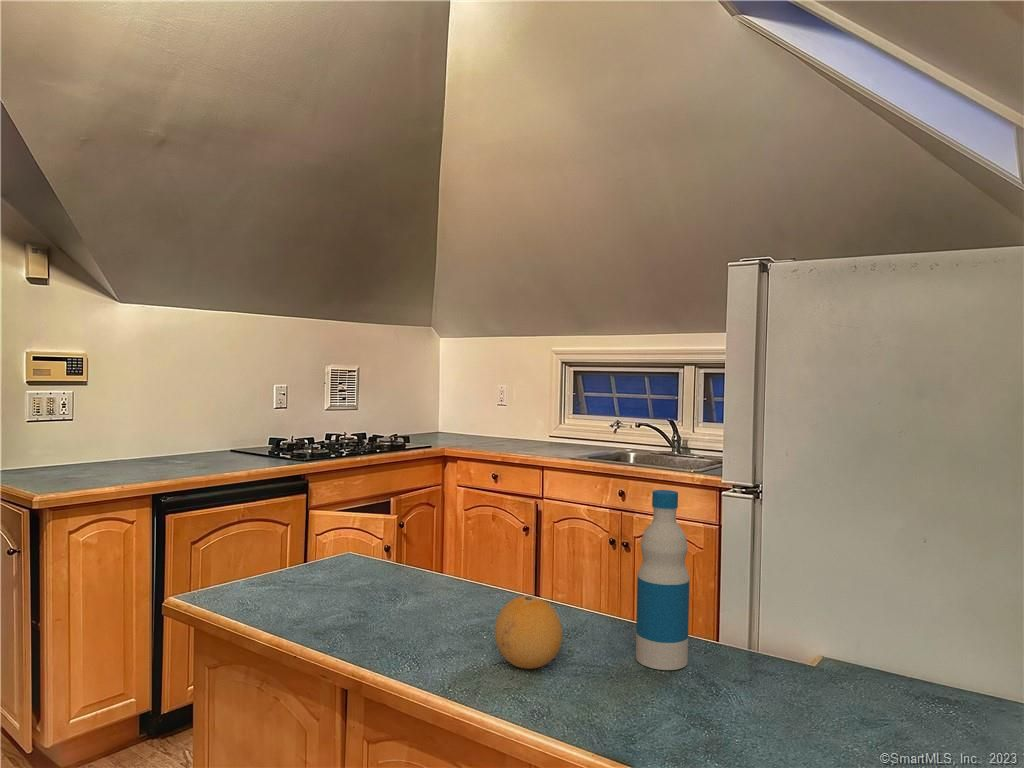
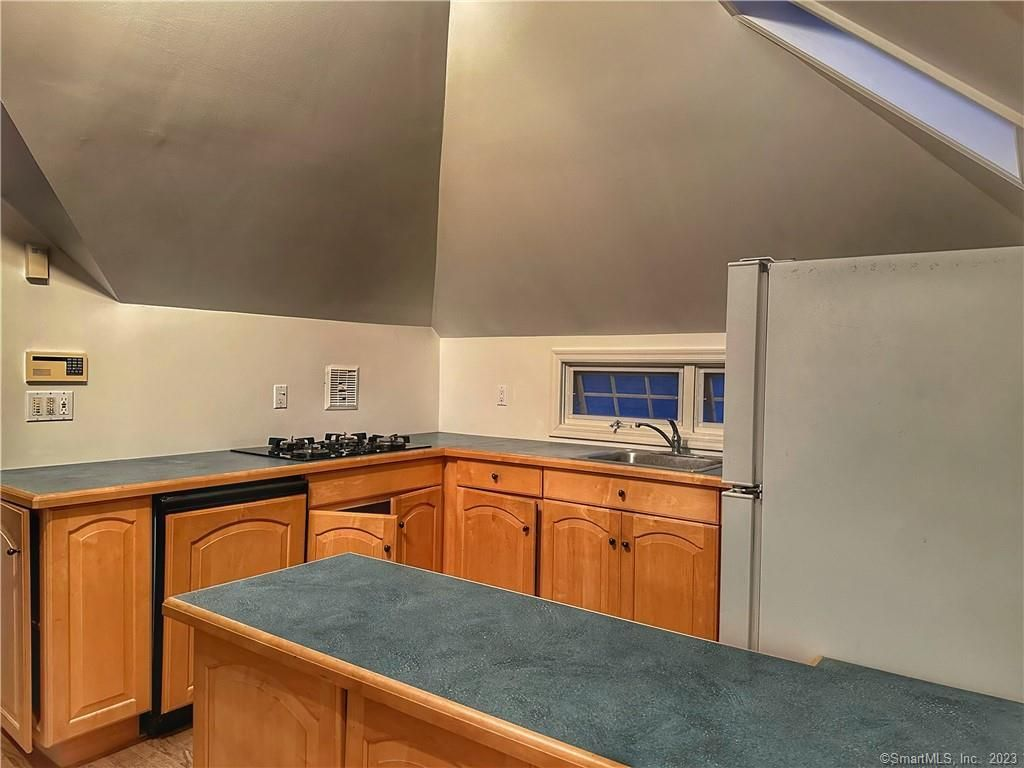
- fruit [494,595,563,670]
- bottle [635,489,691,671]
